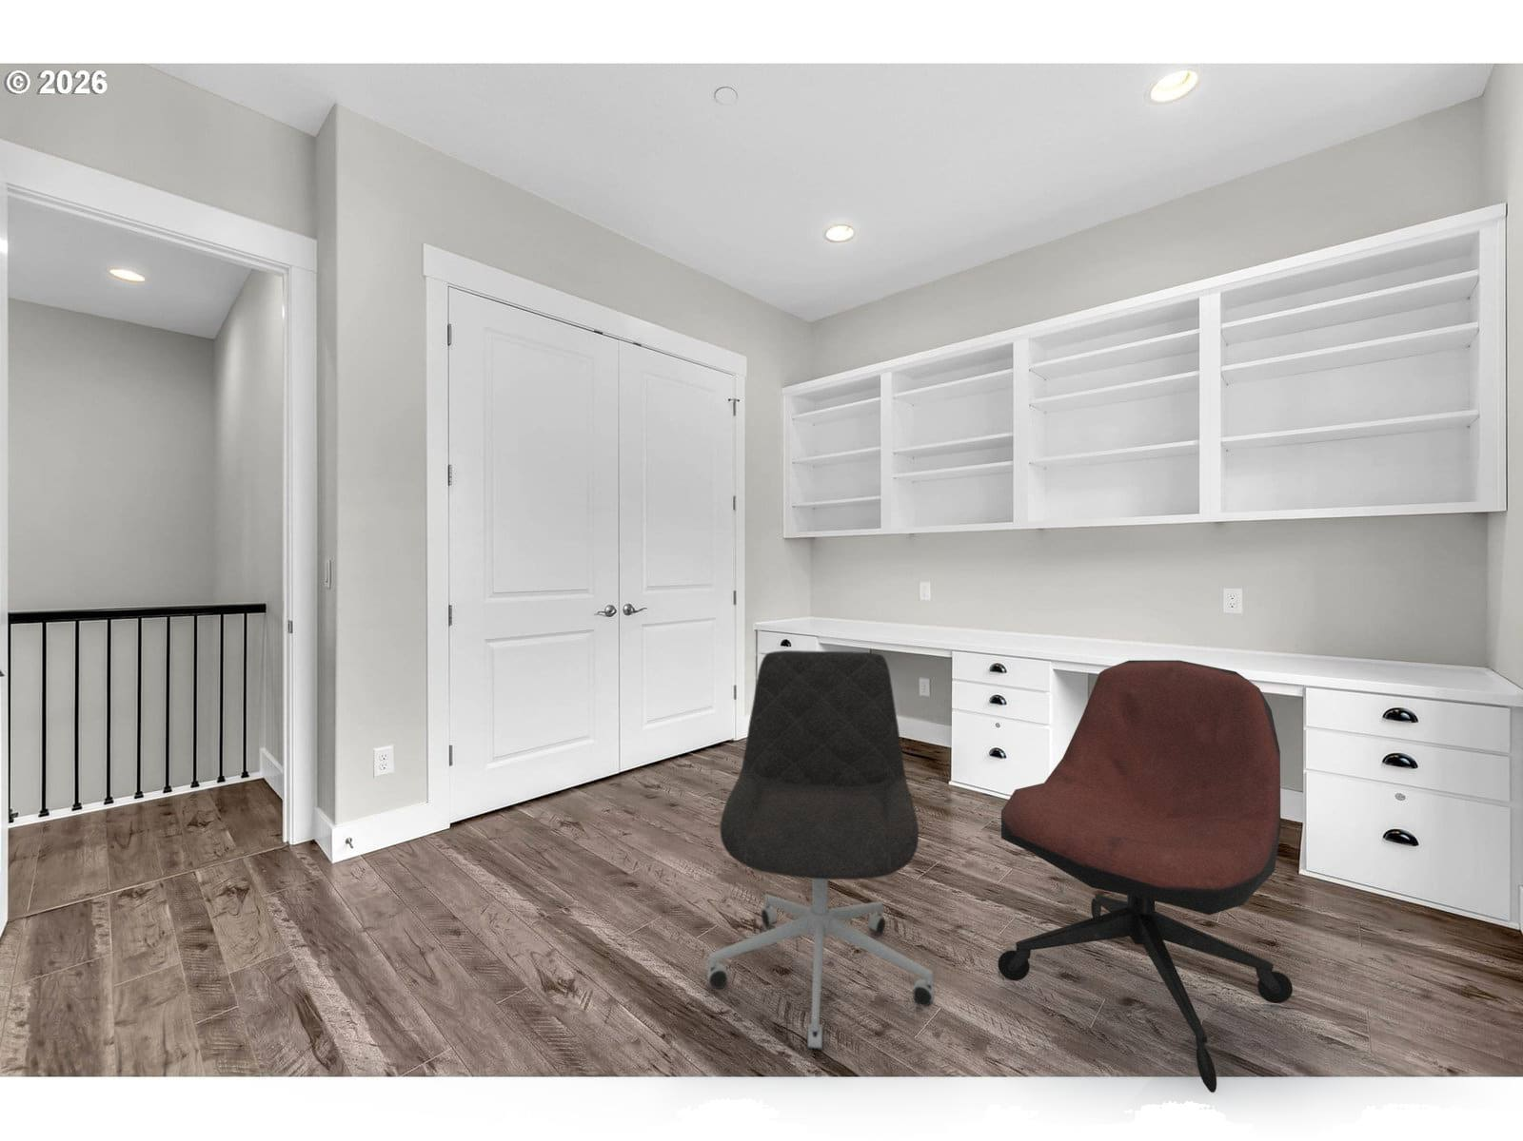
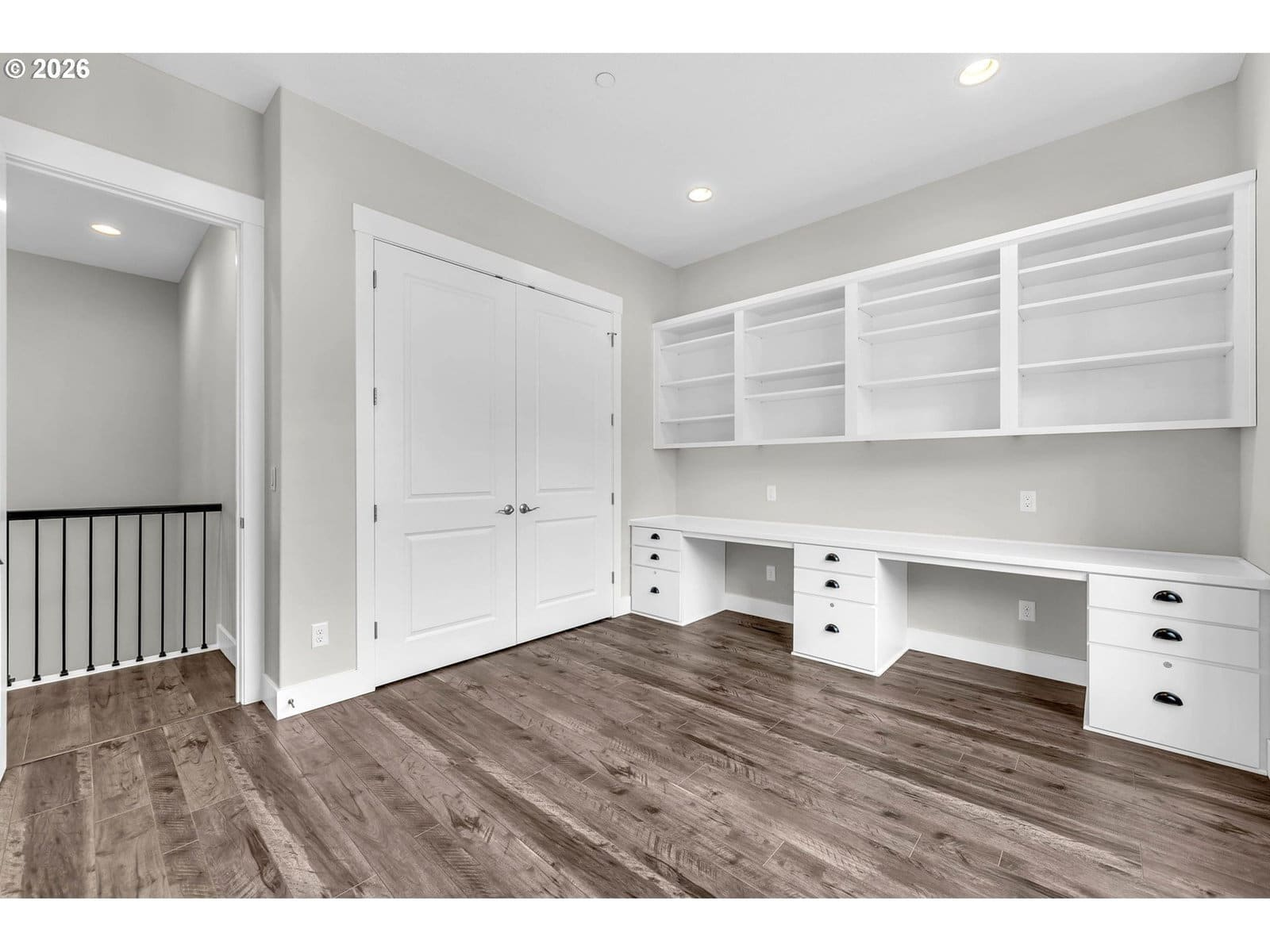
- office chair [997,659,1294,1093]
- office chair [706,650,935,1051]
